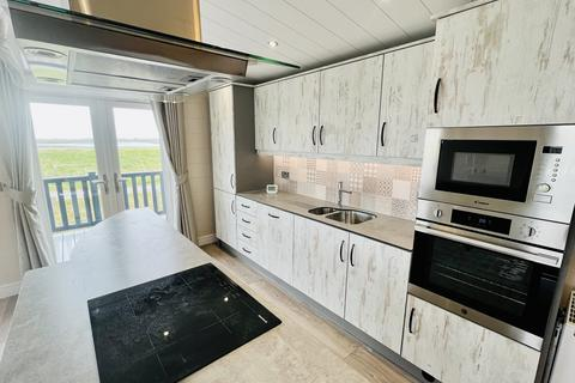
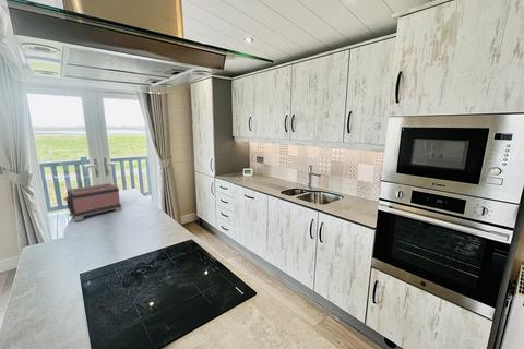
+ toaster [62,182,123,222]
